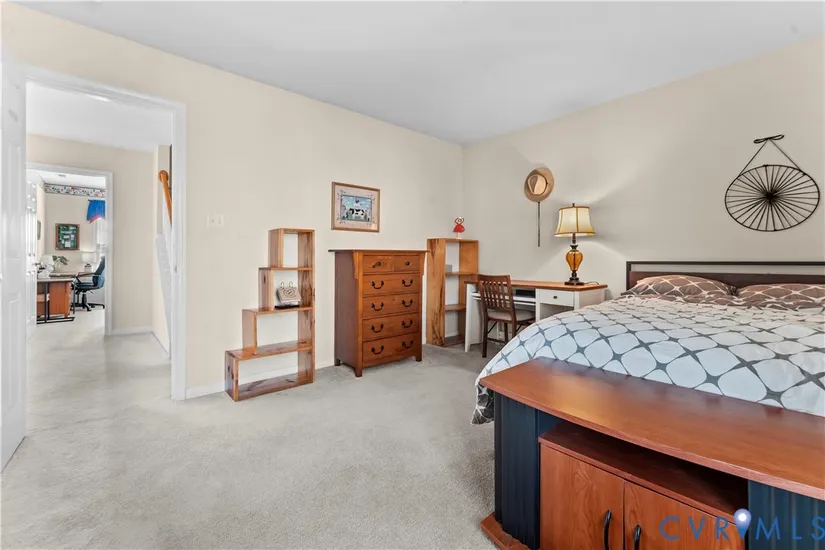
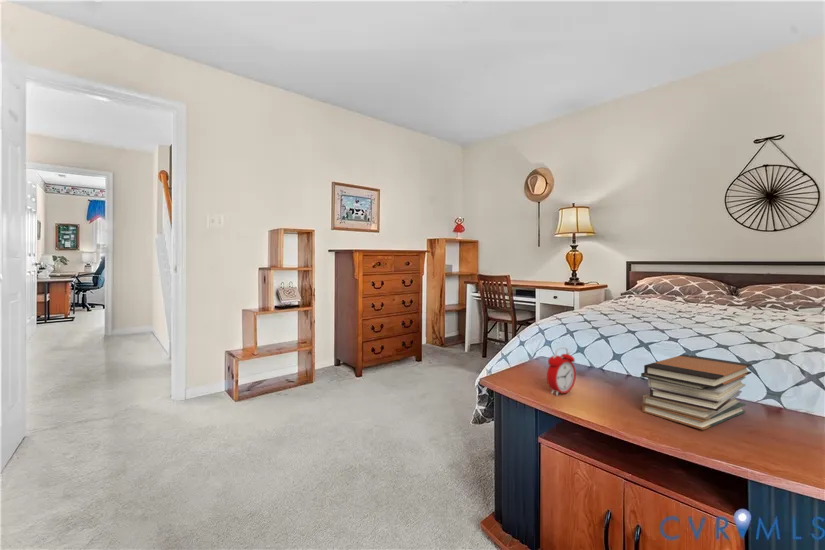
+ book stack [640,353,753,431]
+ alarm clock [546,346,577,396]
